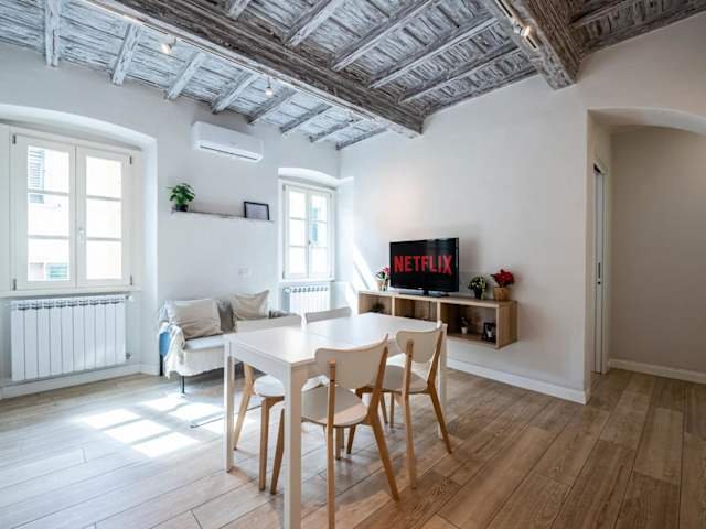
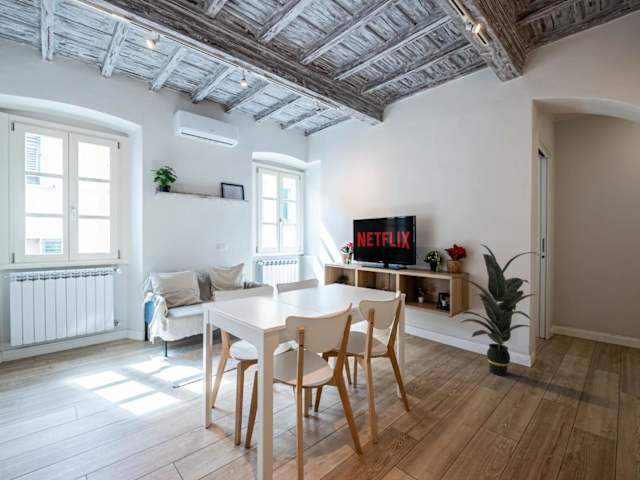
+ indoor plant [450,243,541,377]
